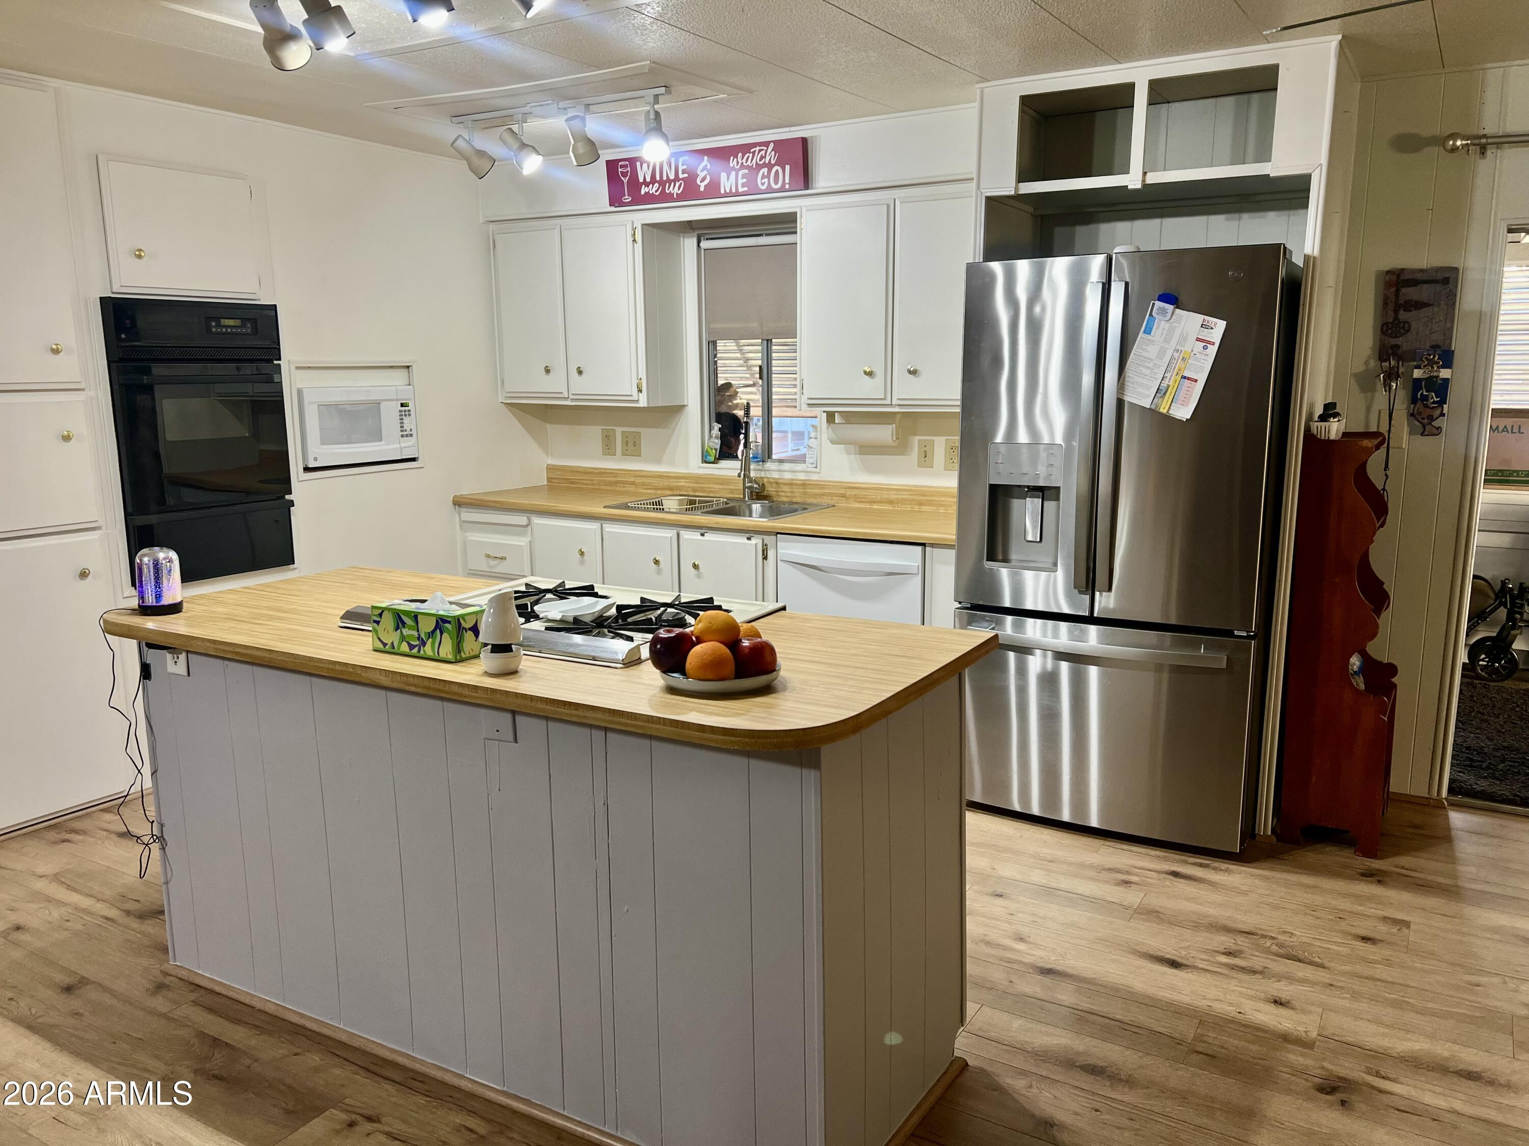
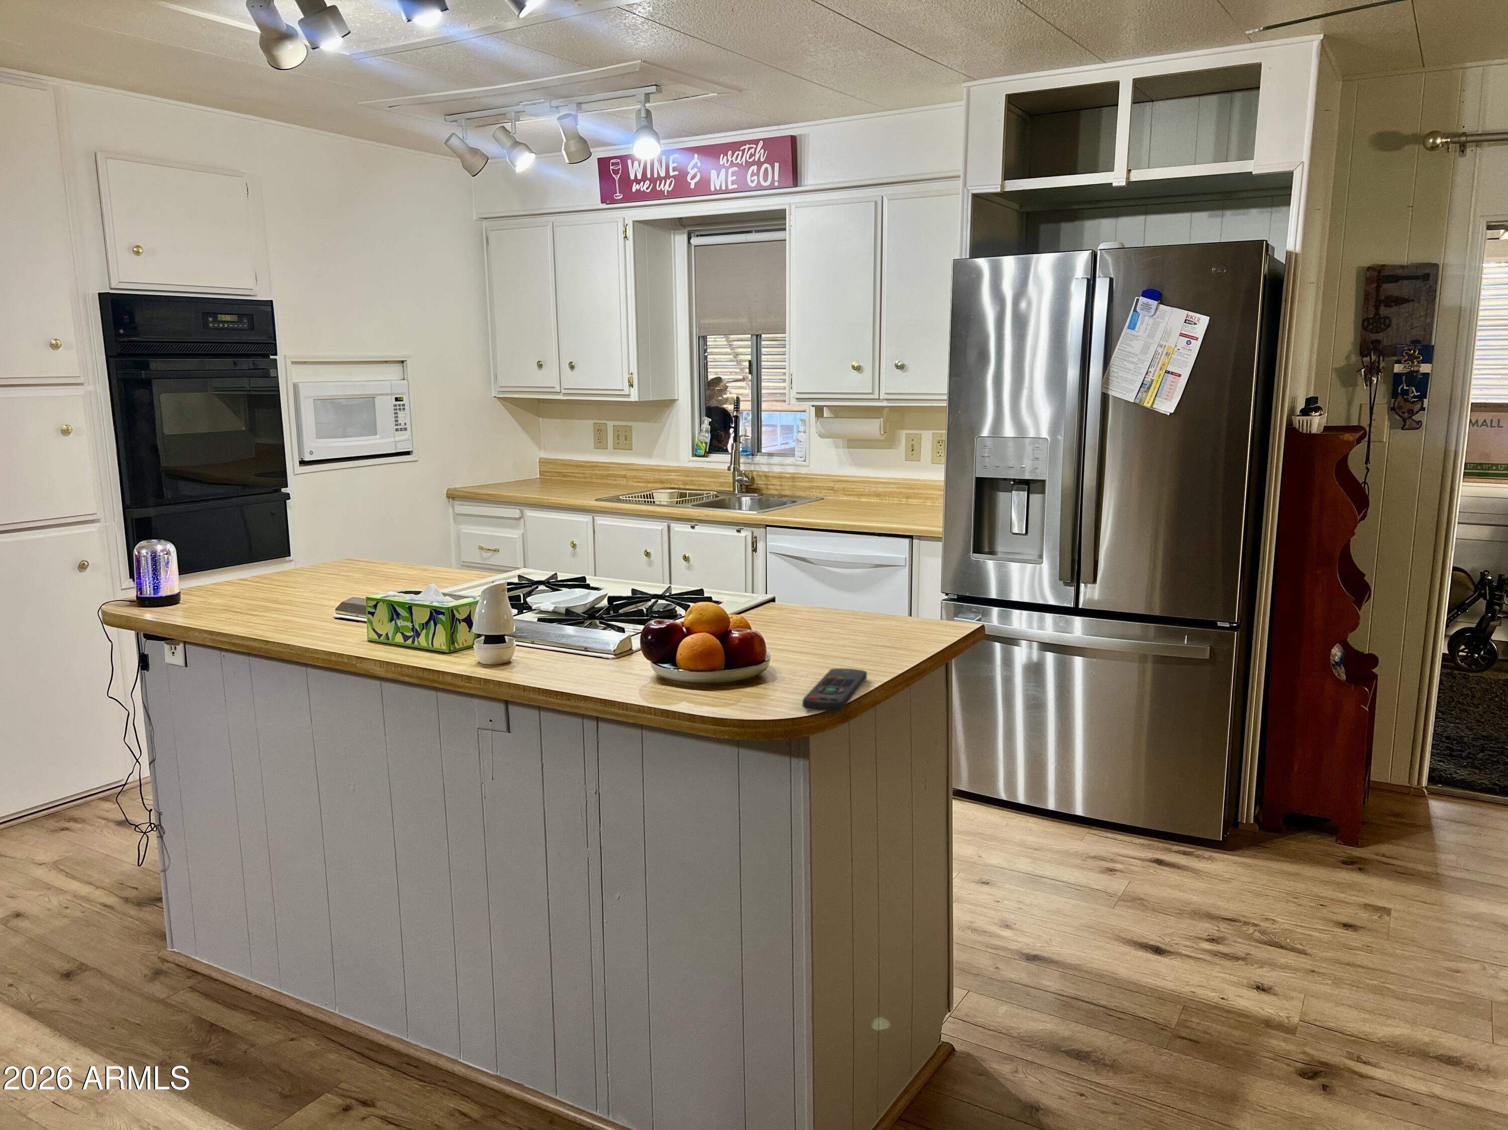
+ remote control [803,667,868,712]
